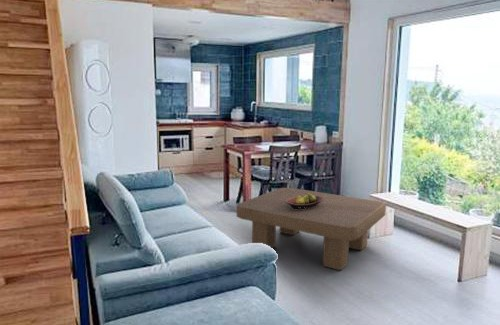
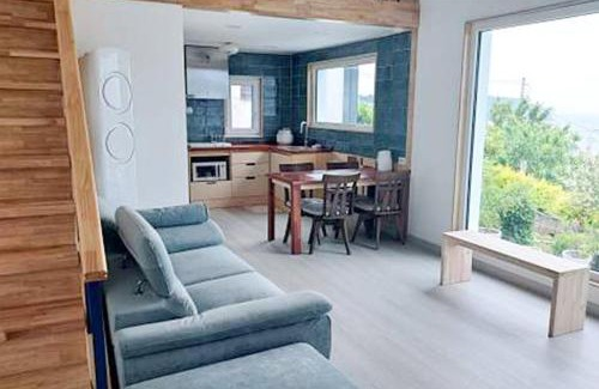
- coffee table [236,187,387,271]
- fruit bowl [285,193,324,209]
